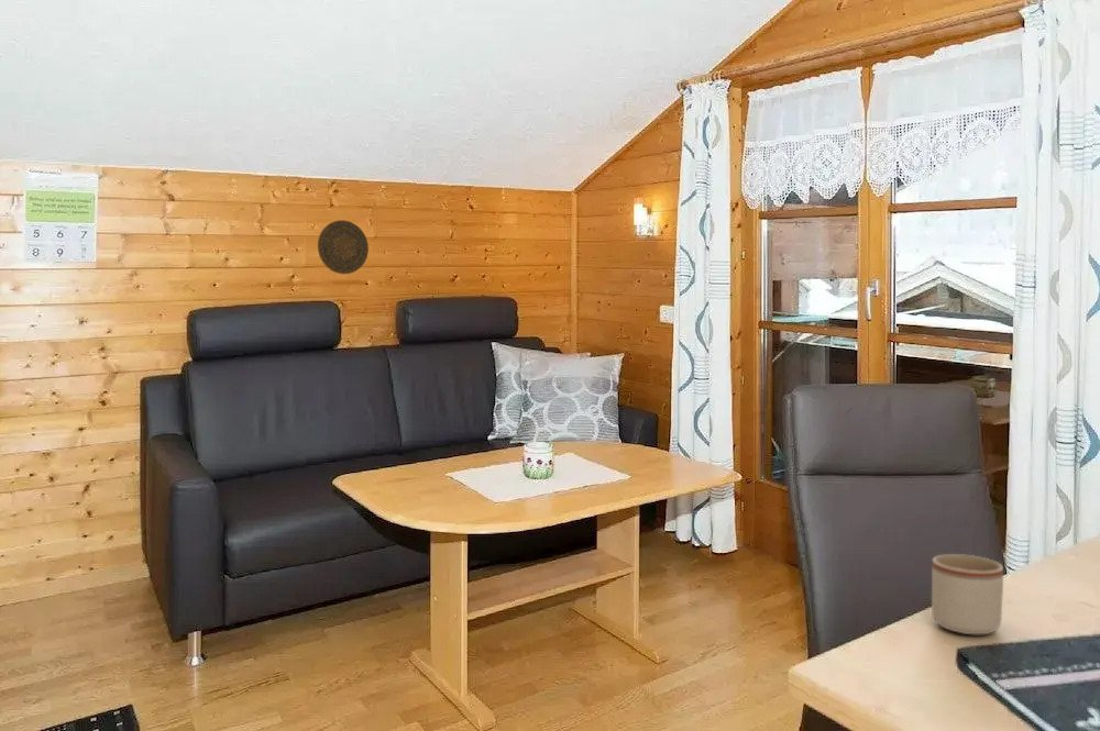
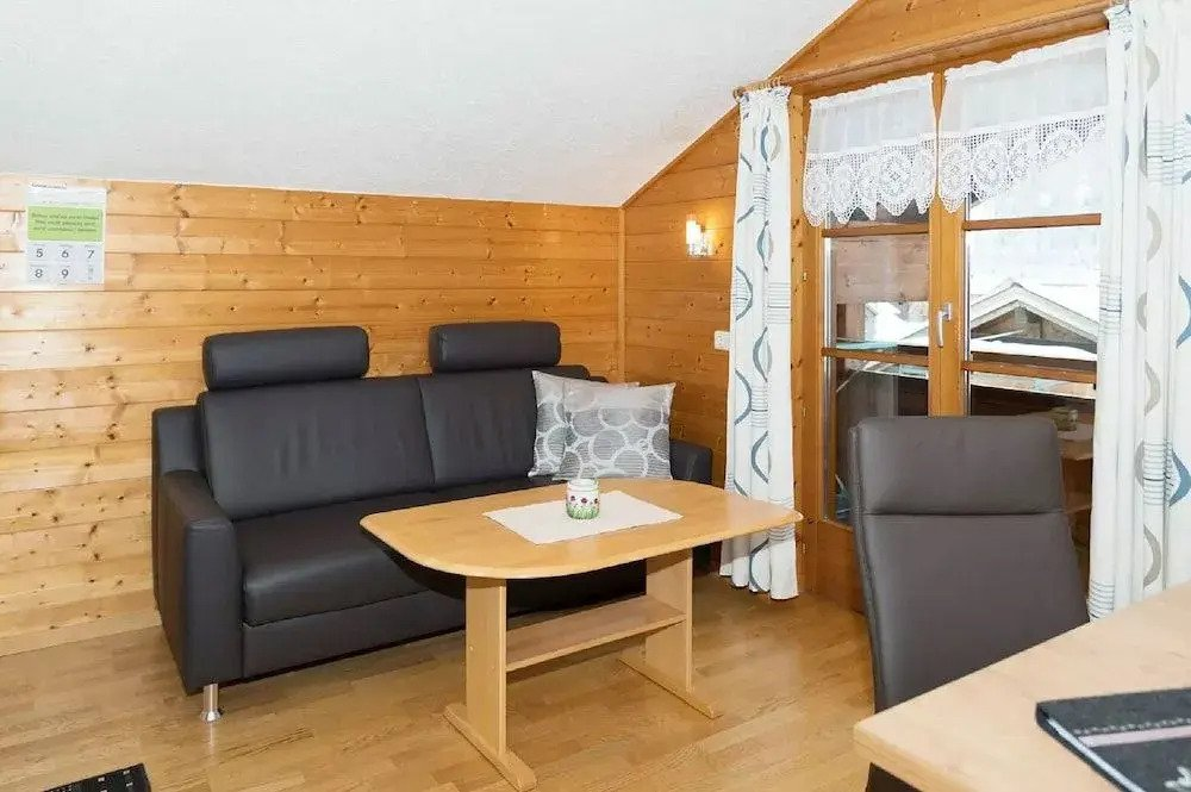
- mug [931,553,1004,635]
- decorative plate [317,219,370,275]
